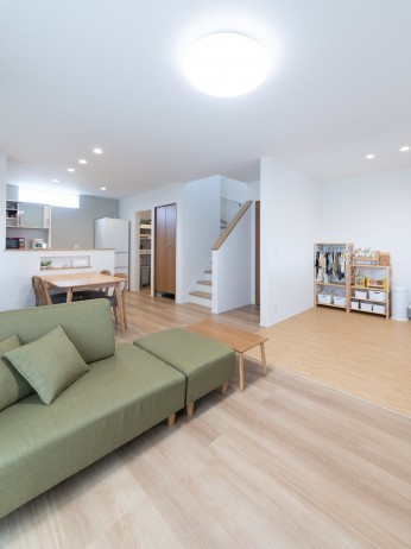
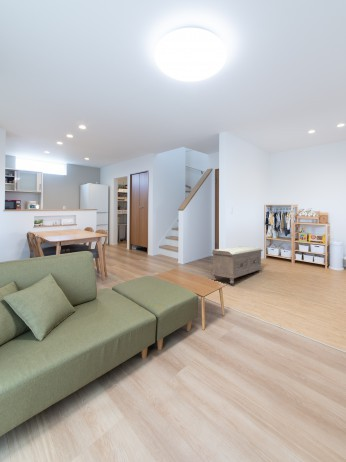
+ bench [210,245,264,285]
